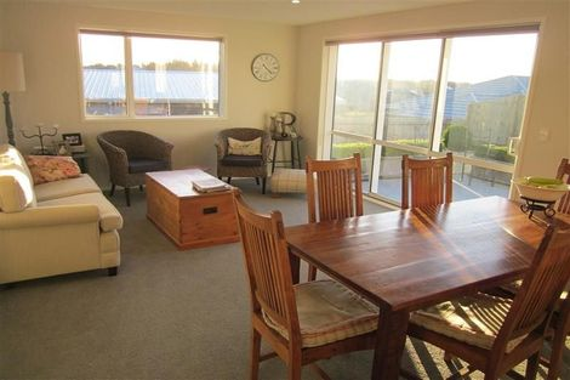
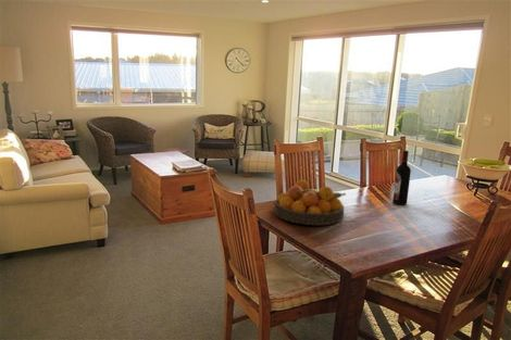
+ fruit bowl [273,179,347,226]
+ wine bottle [391,150,412,206]
